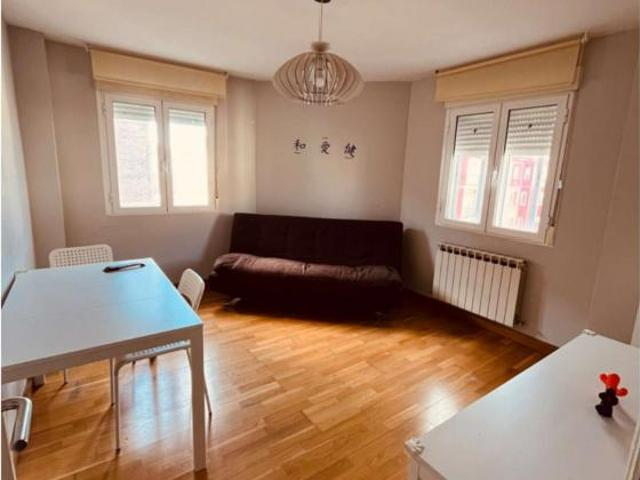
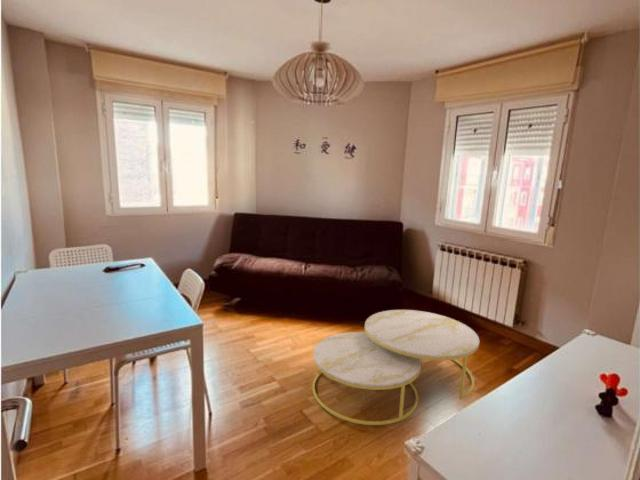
+ coffee table [311,309,480,426]
